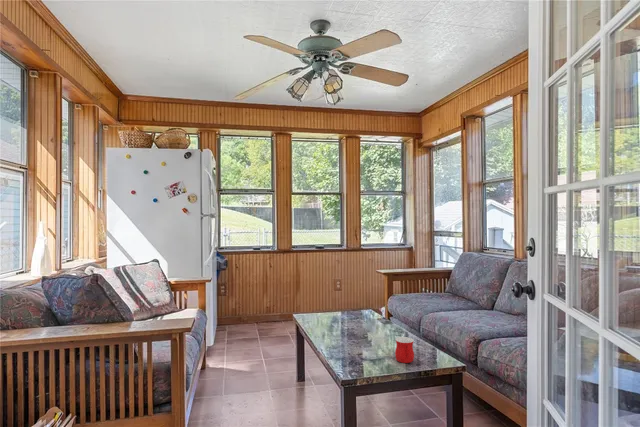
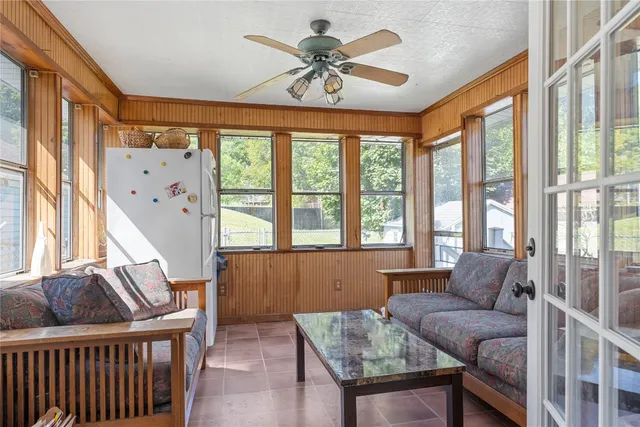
- mug [394,336,415,364]
